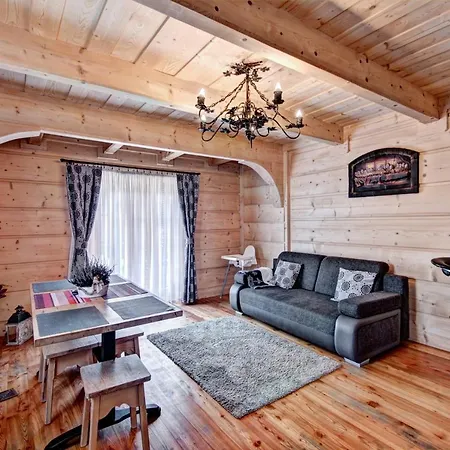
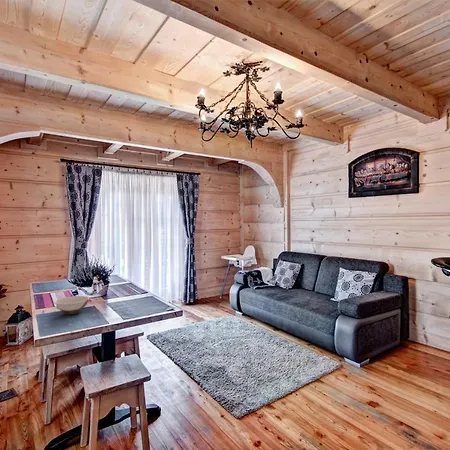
+ bowl [53,295,90,316]
